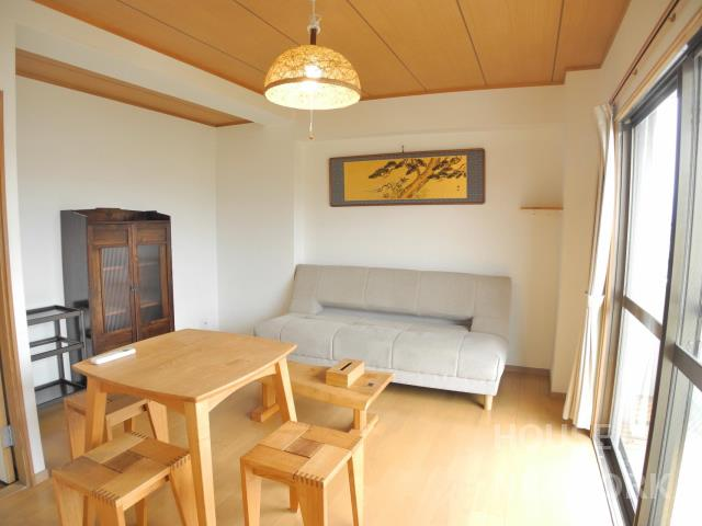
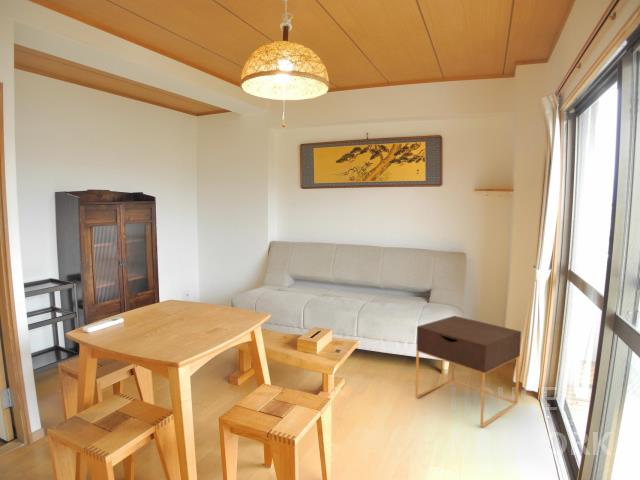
+ nightstand [414,315,522,428]
